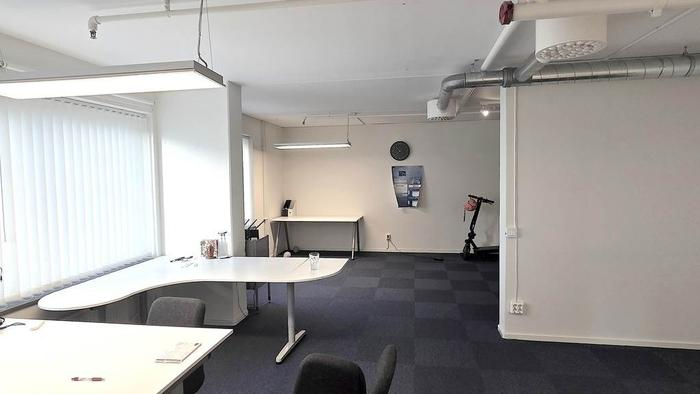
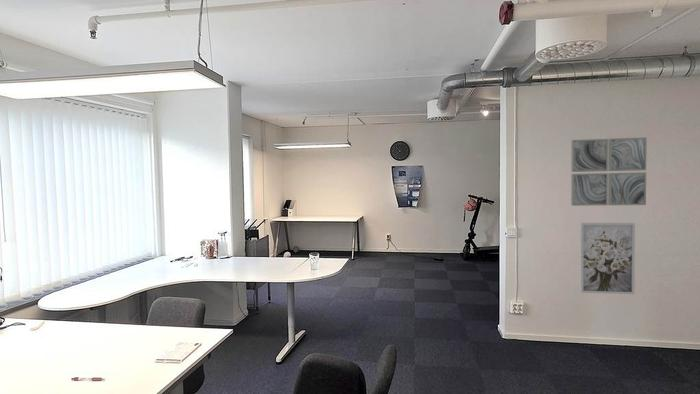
+ wall art [570,136,648,207]
+ wall art [578,222,636,295]
